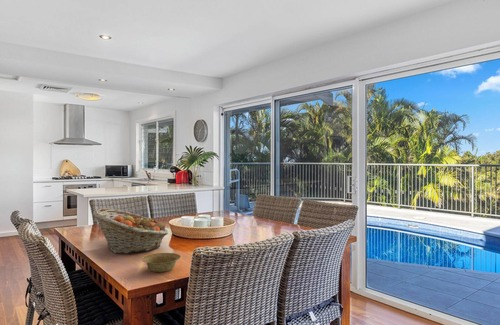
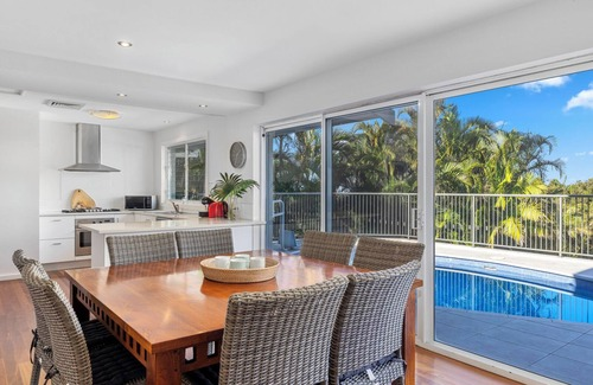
- fruit basket [92,207,169,255]
- bowl [141,252,182,273]
